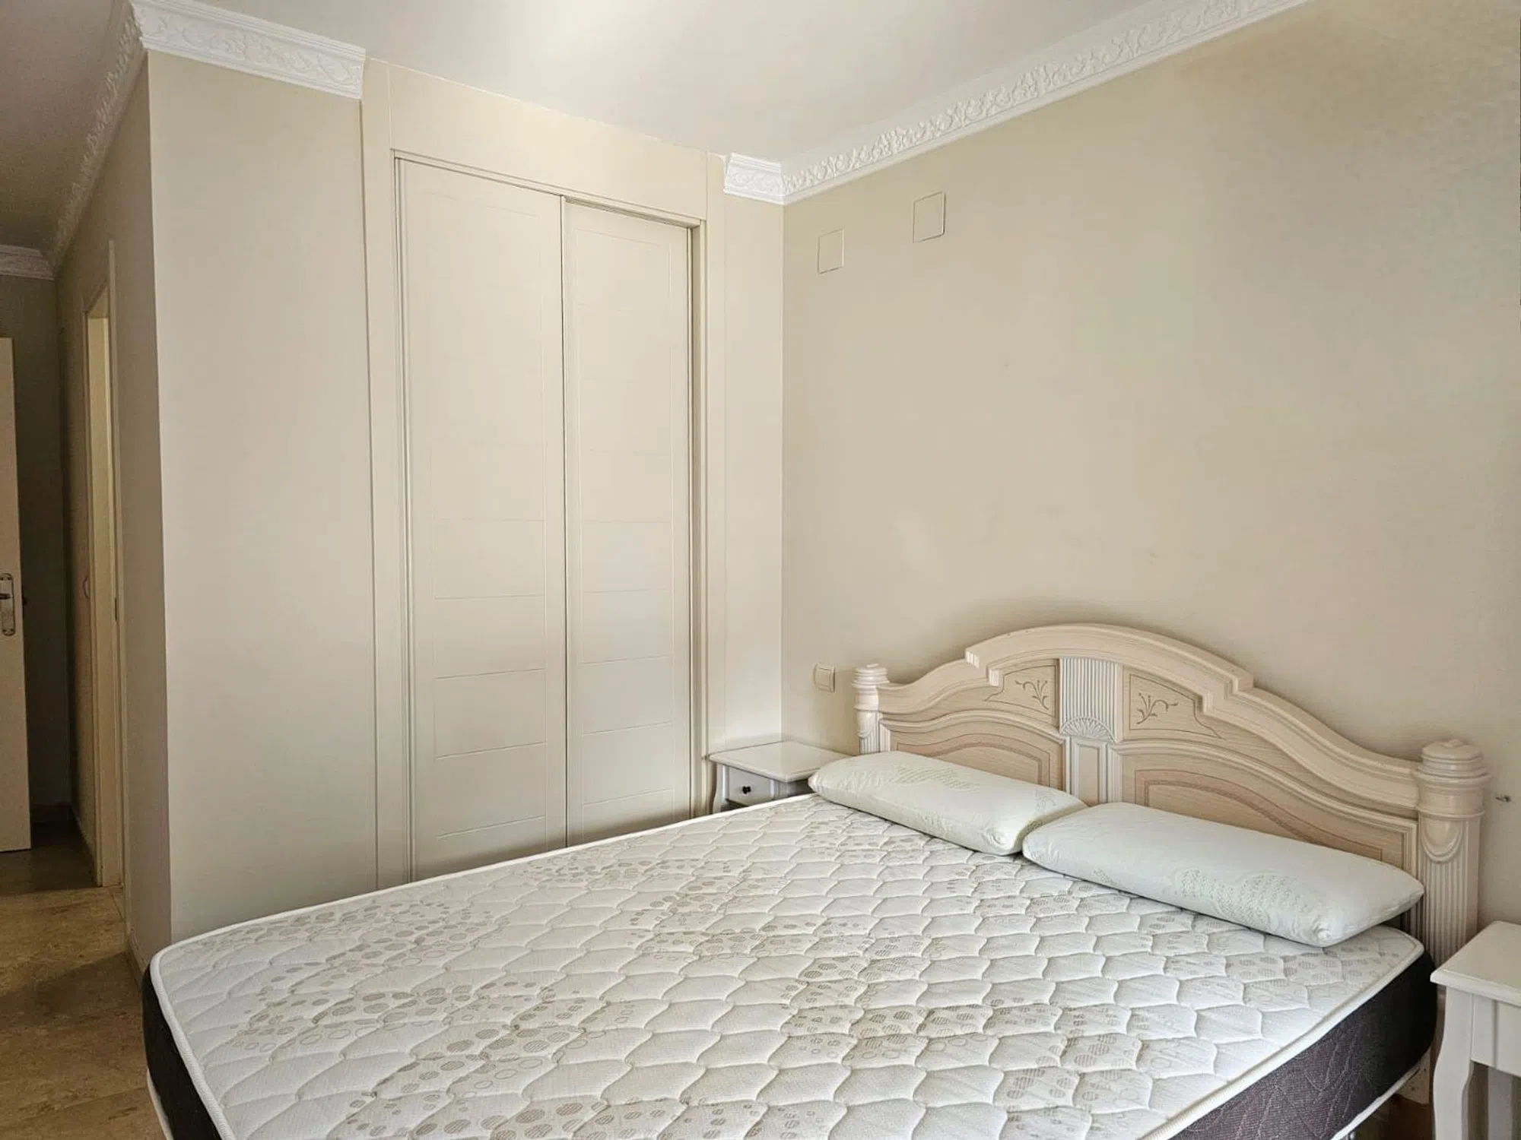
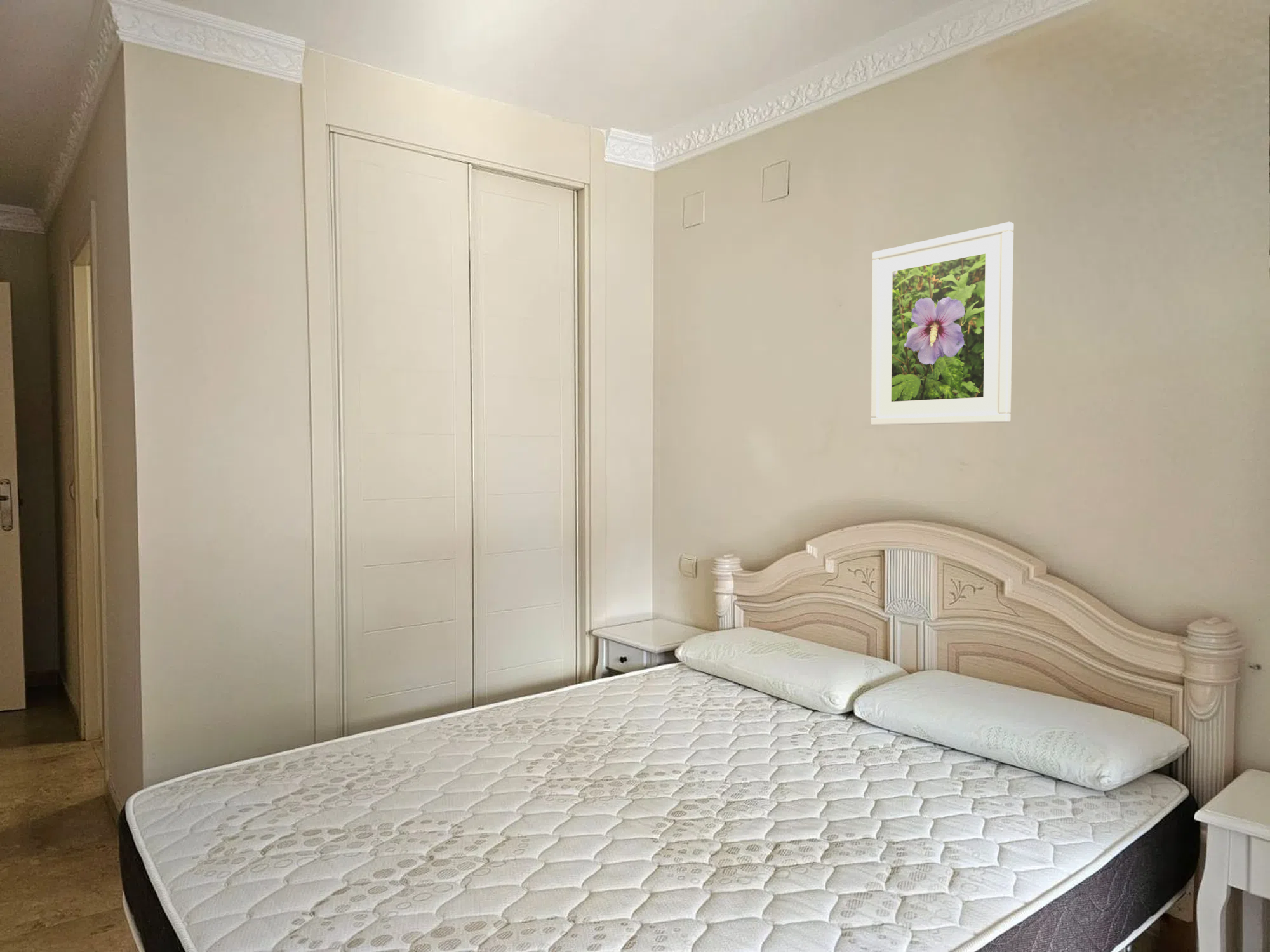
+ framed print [870,221,1014,426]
